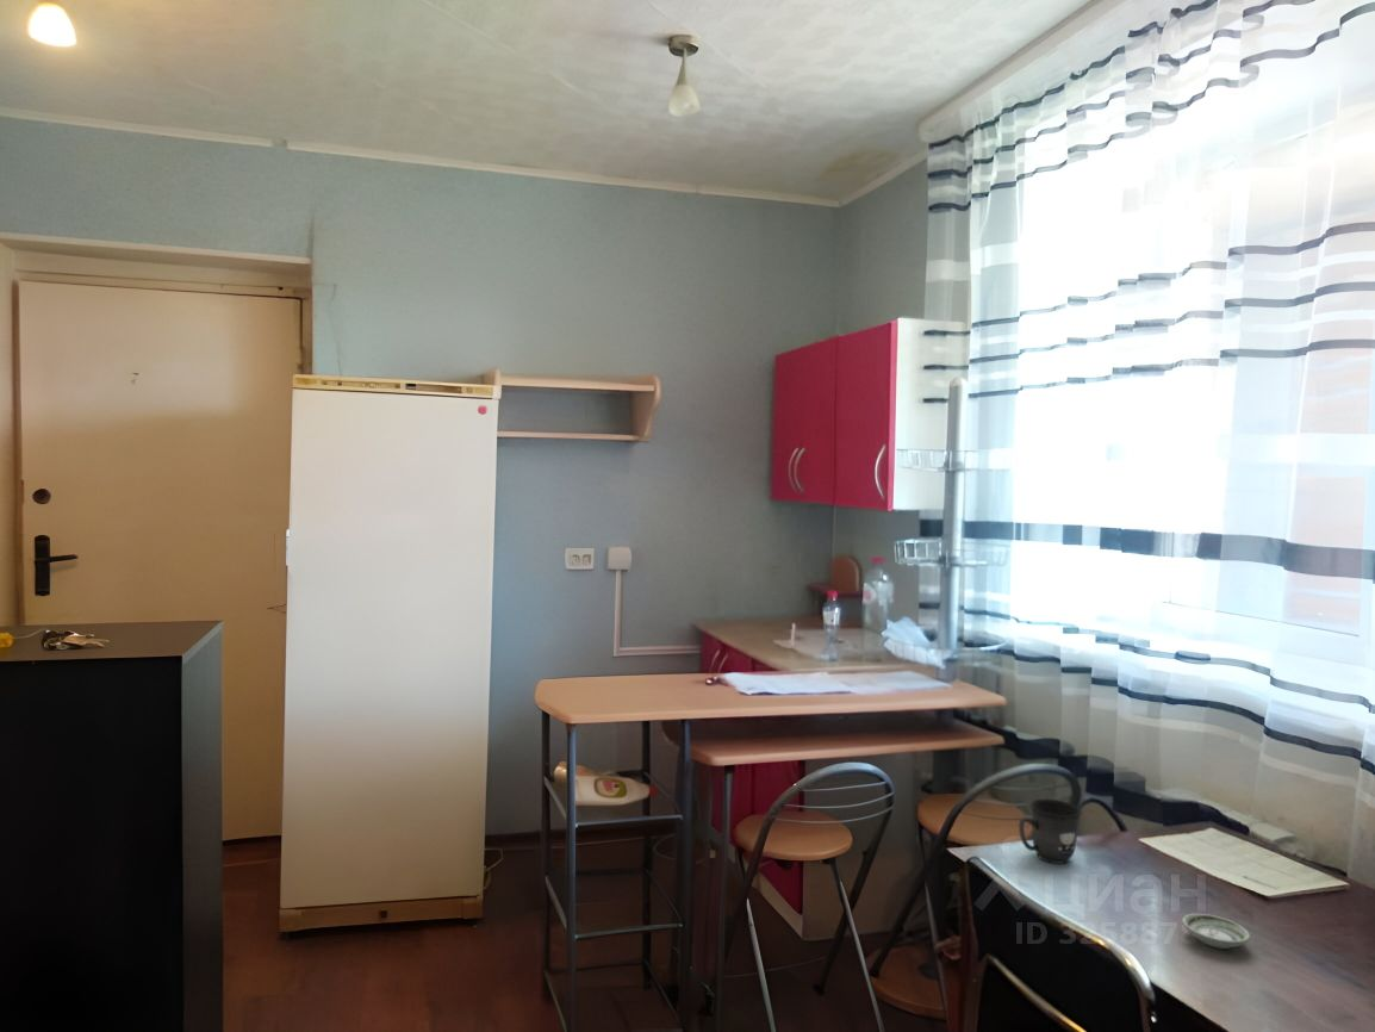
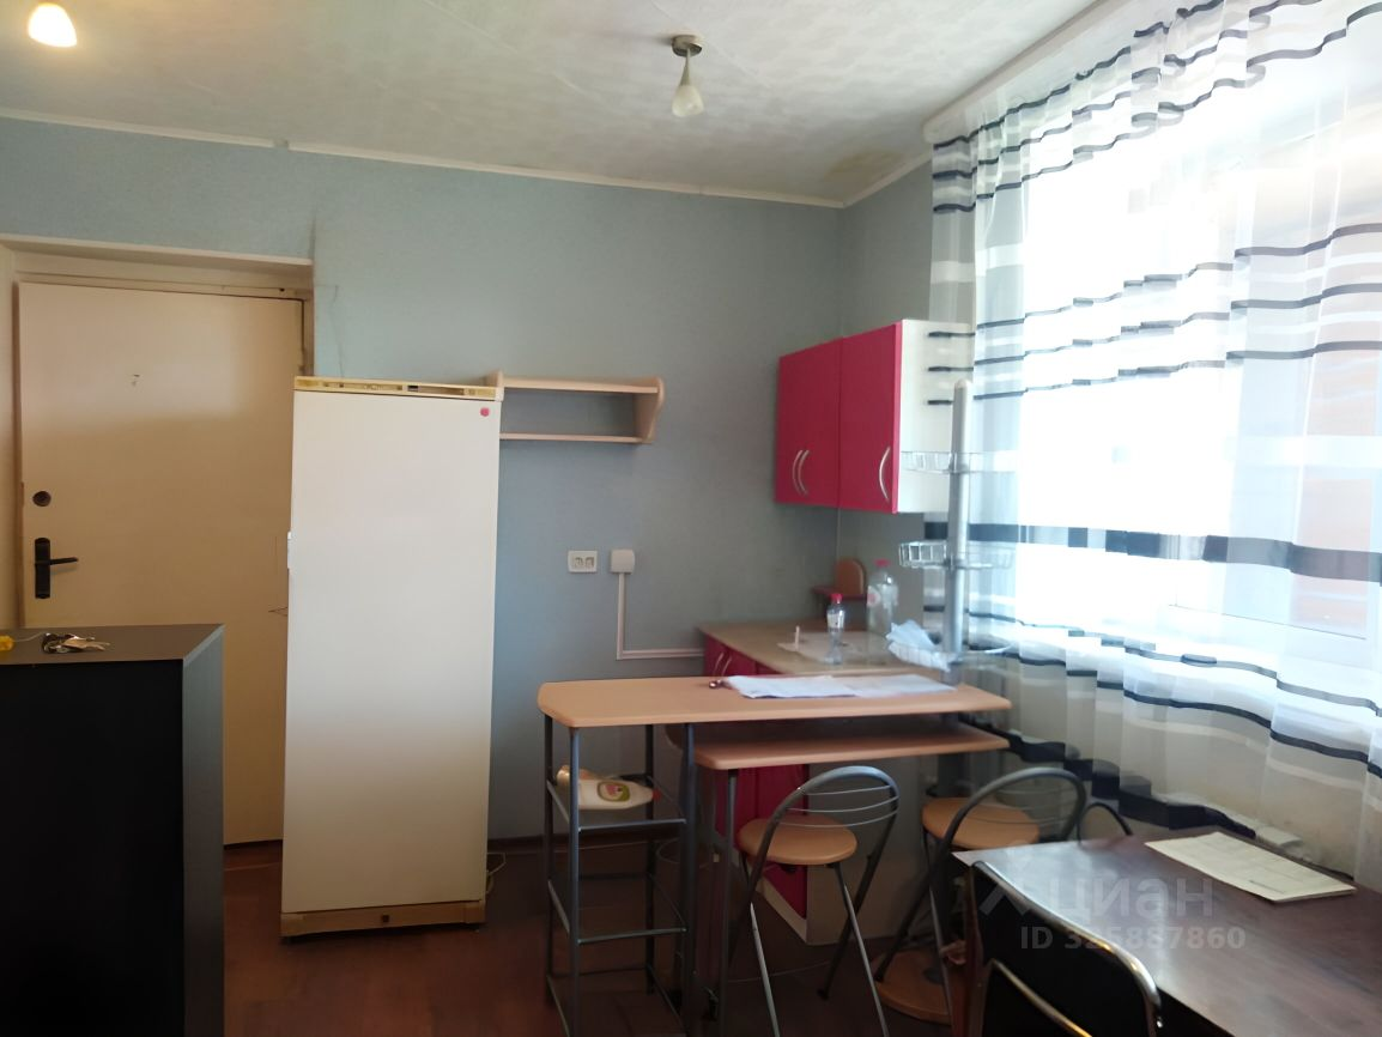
- mug [1018,798,1083,865]
- saucer [1181,913,1251,950]
